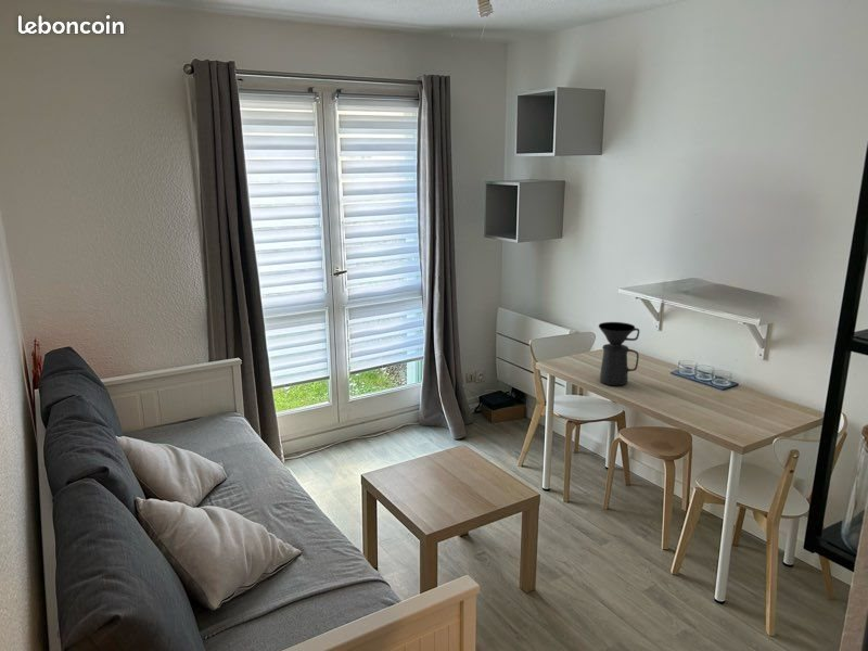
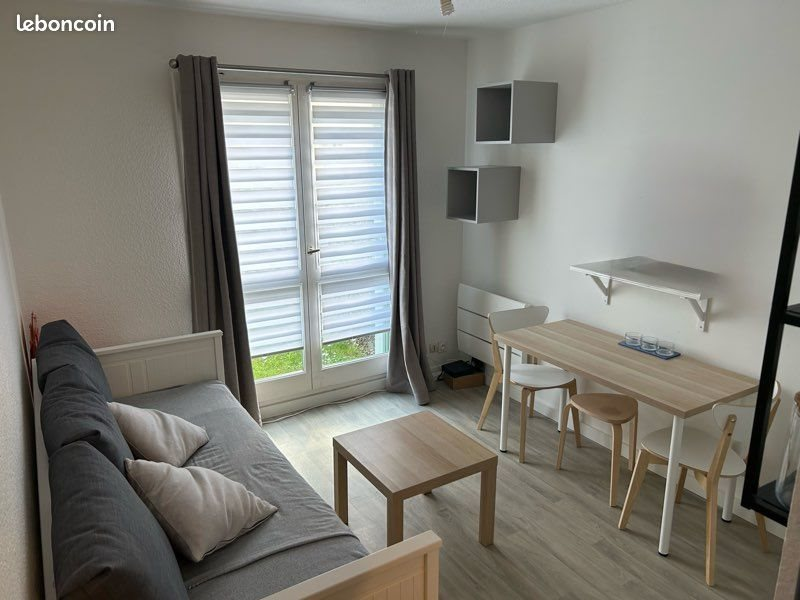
- coffee maker [598,321,640,386]
